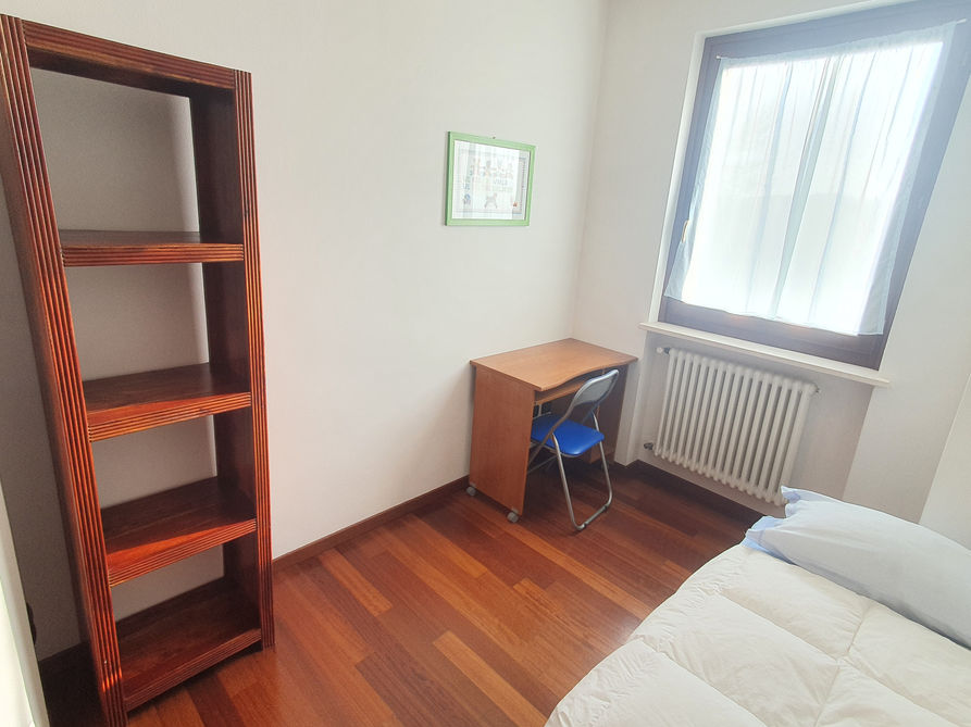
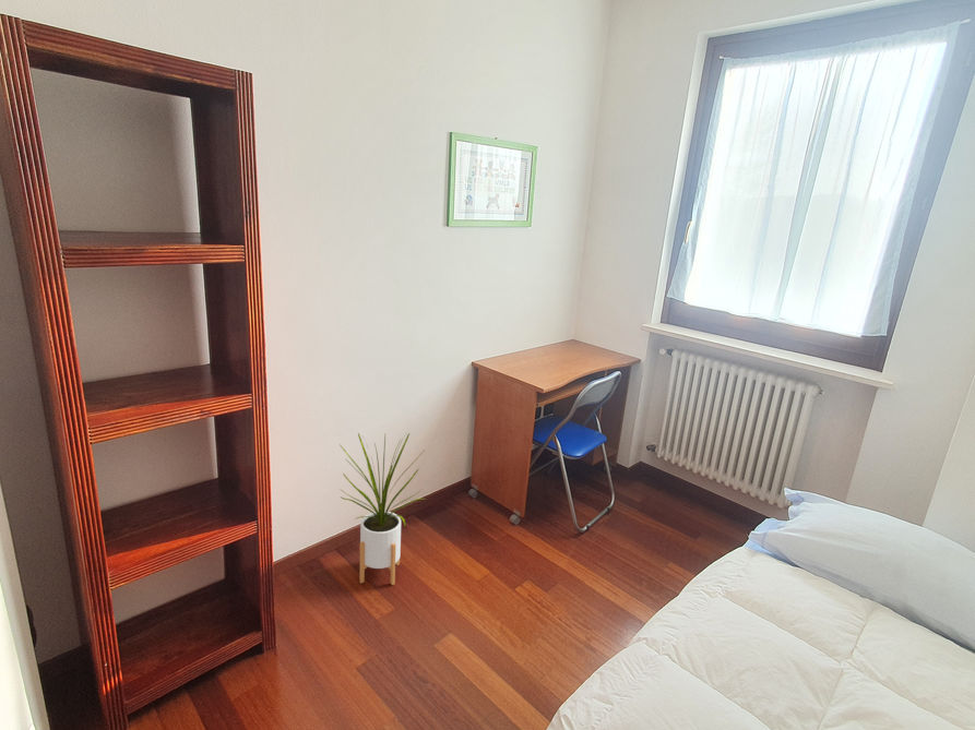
+ house plant [338,432,427,586]
